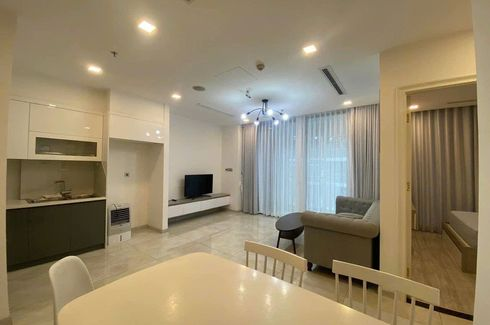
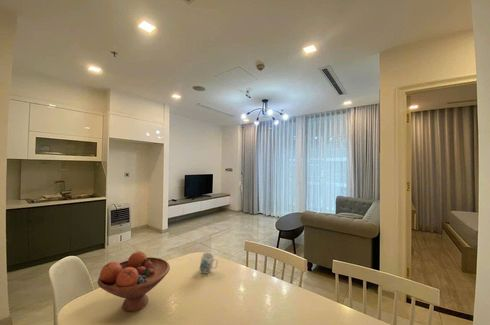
+ mug [199,252,219,274]
+ fruit bowl [97,250,171,313]
